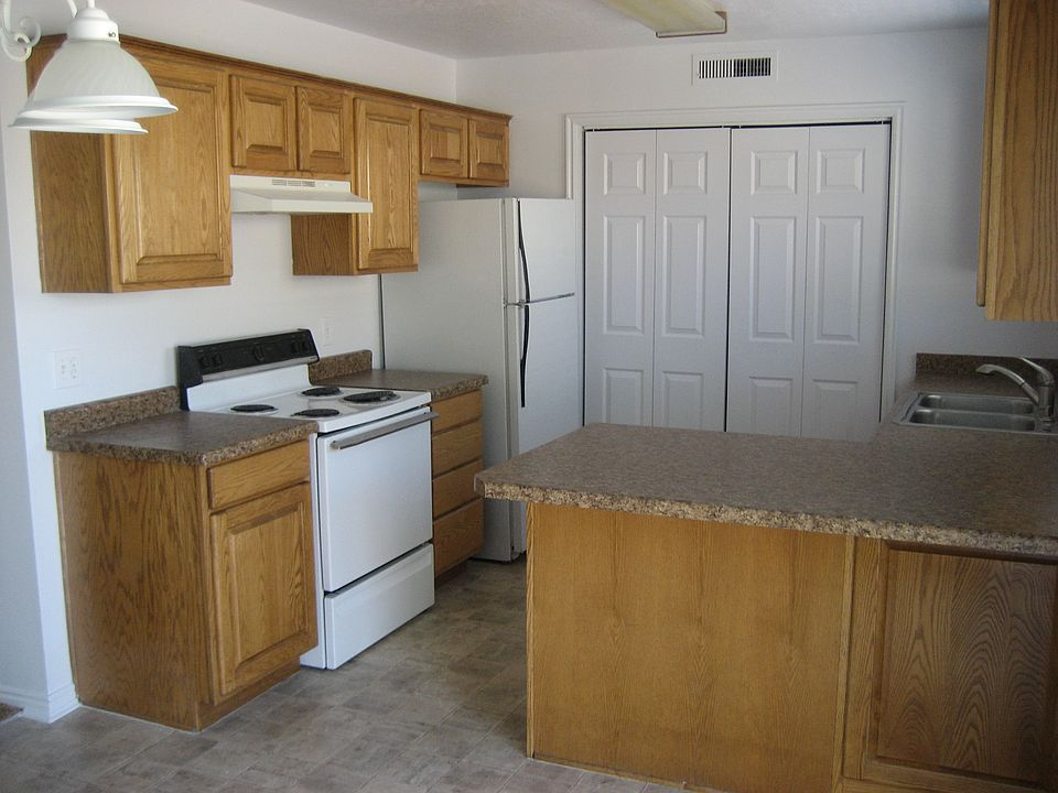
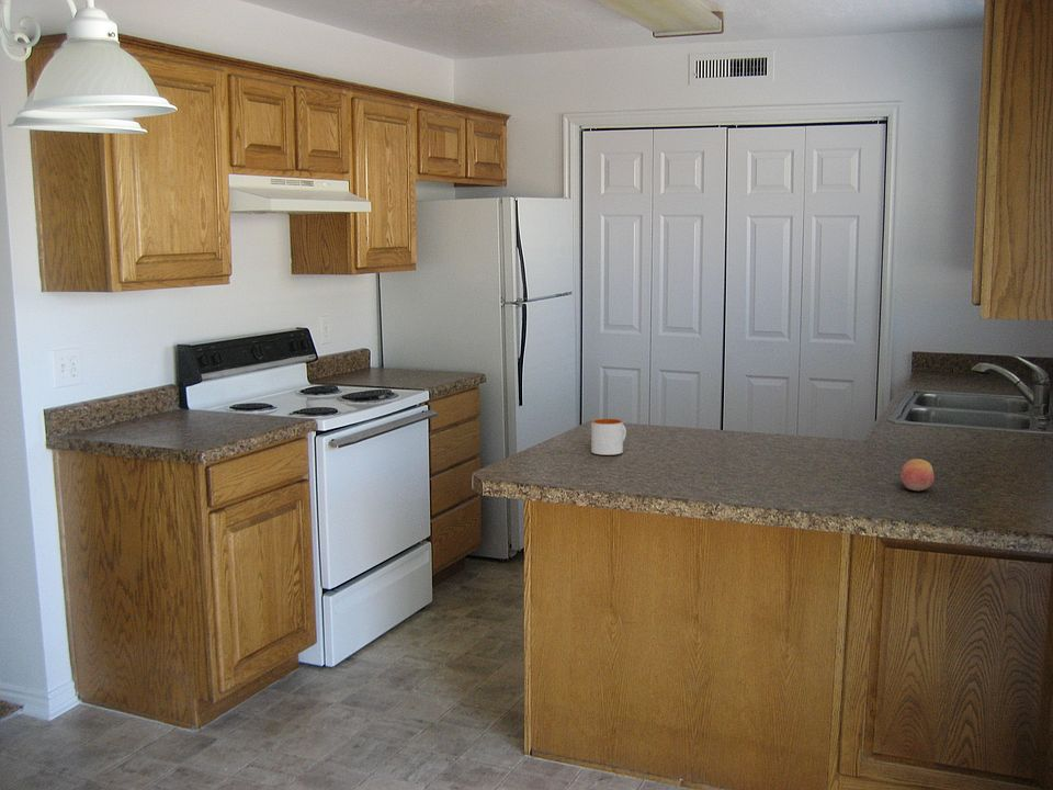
+ mug [590,418,627,456]
+ fruit [899,458,935,492]
